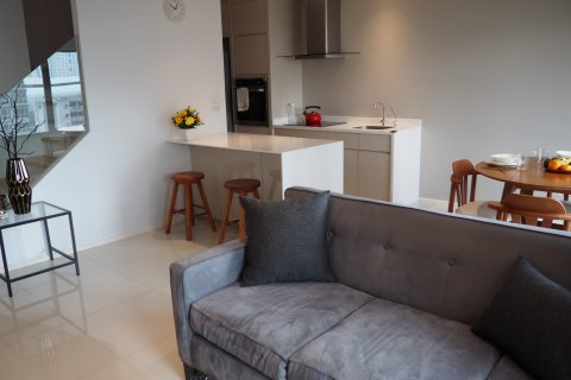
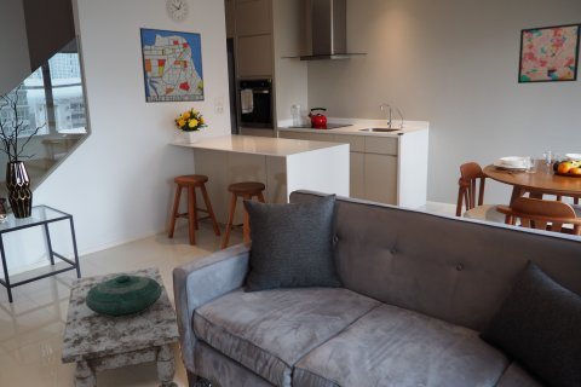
+ wall art [138,27,206,104]
+ decorative bowl [85,275,162,317]
+ wall art [517,22,581,85]
+ coffee table [61,266,182,387]
